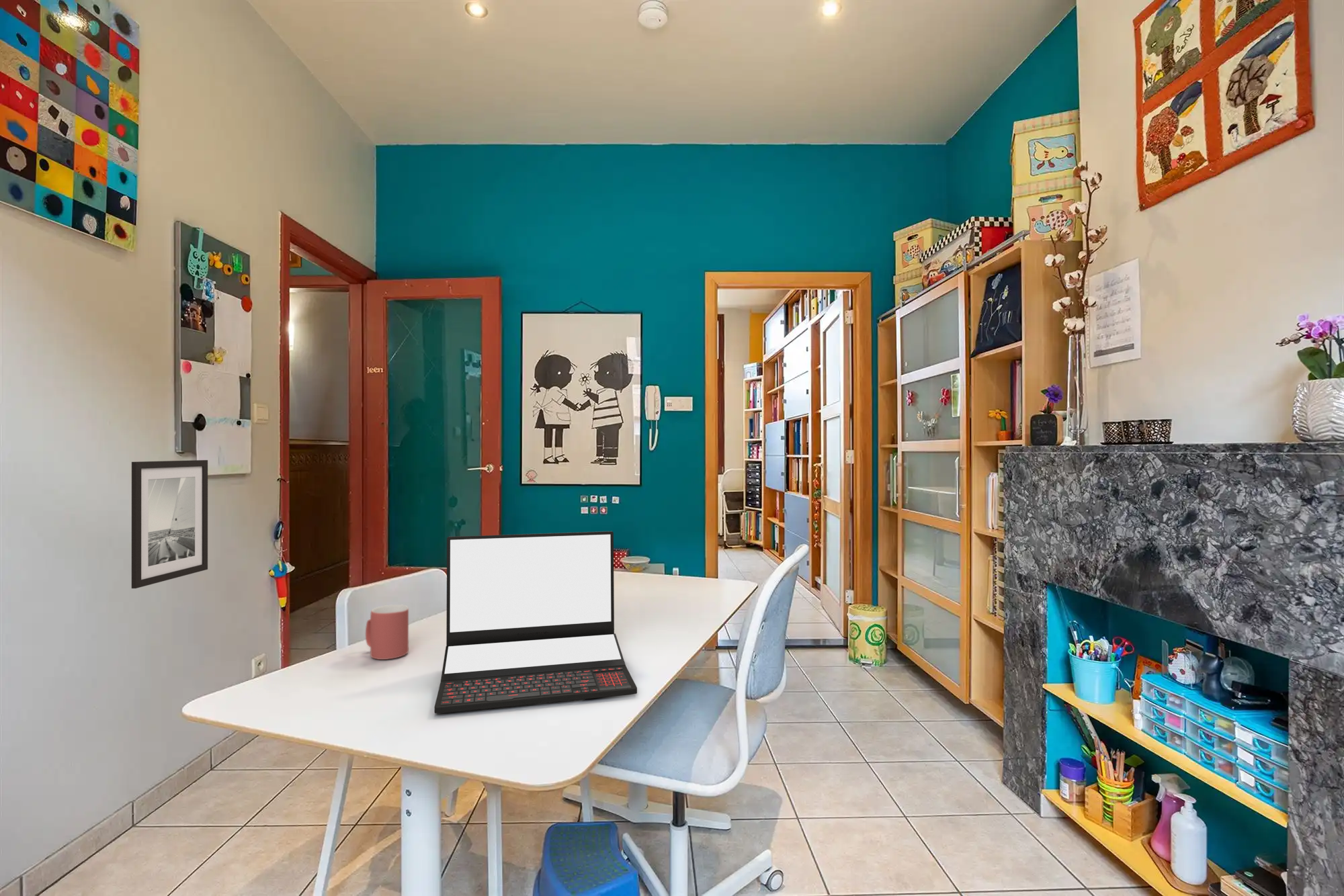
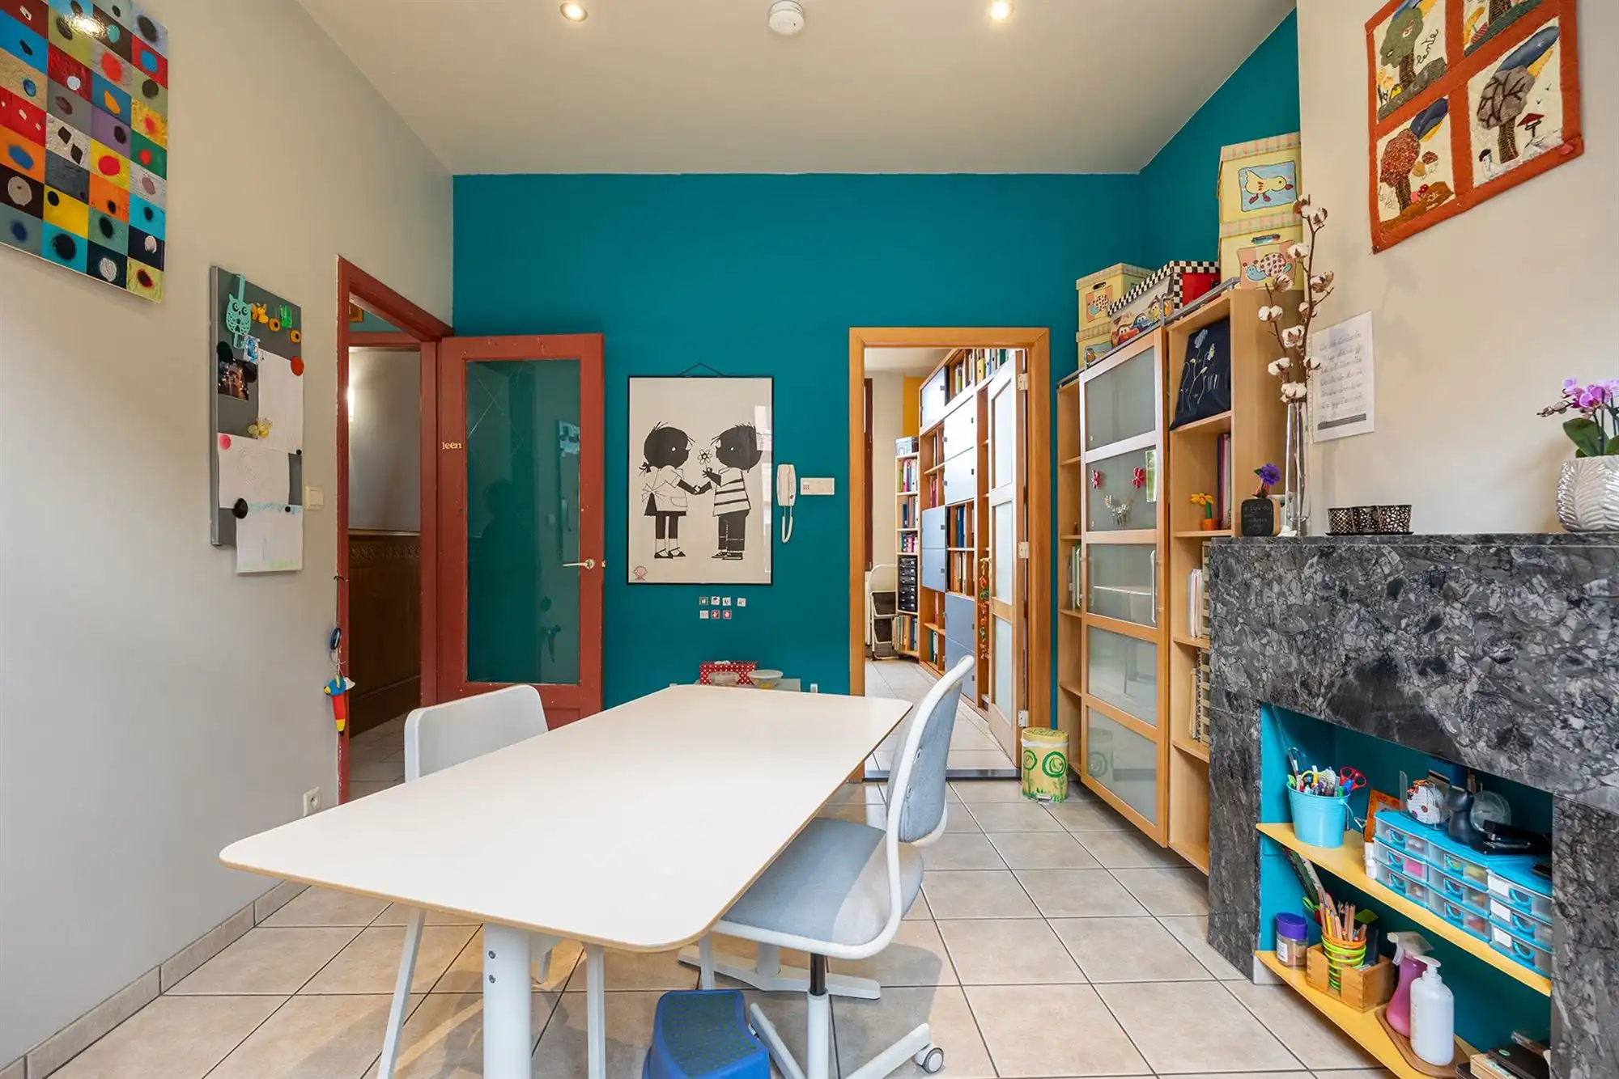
- mug [365,604,409,660]
- wall art [131,459,208,589]
- laptop [434,531,638,714]
